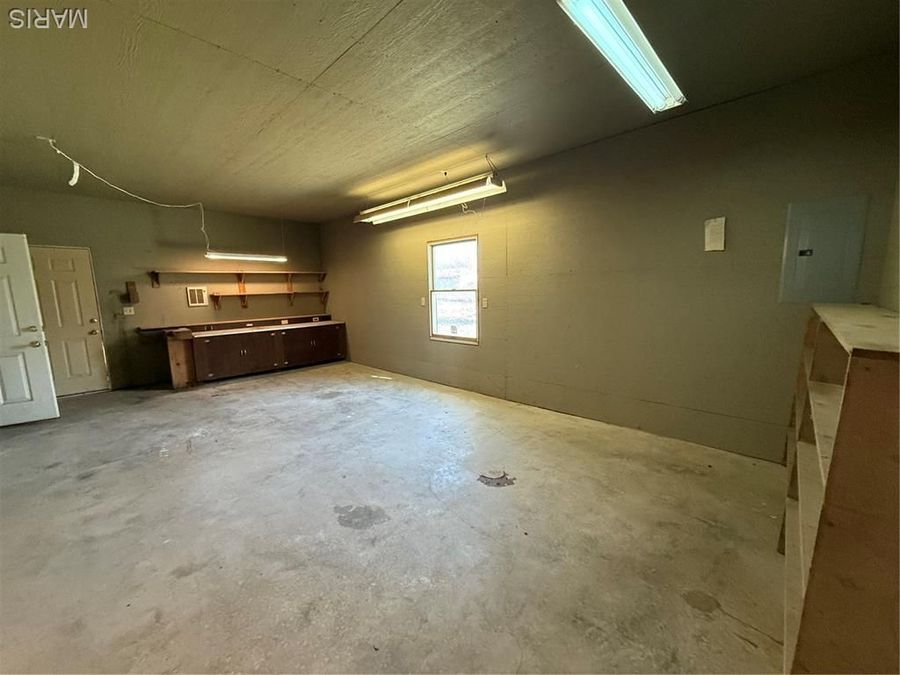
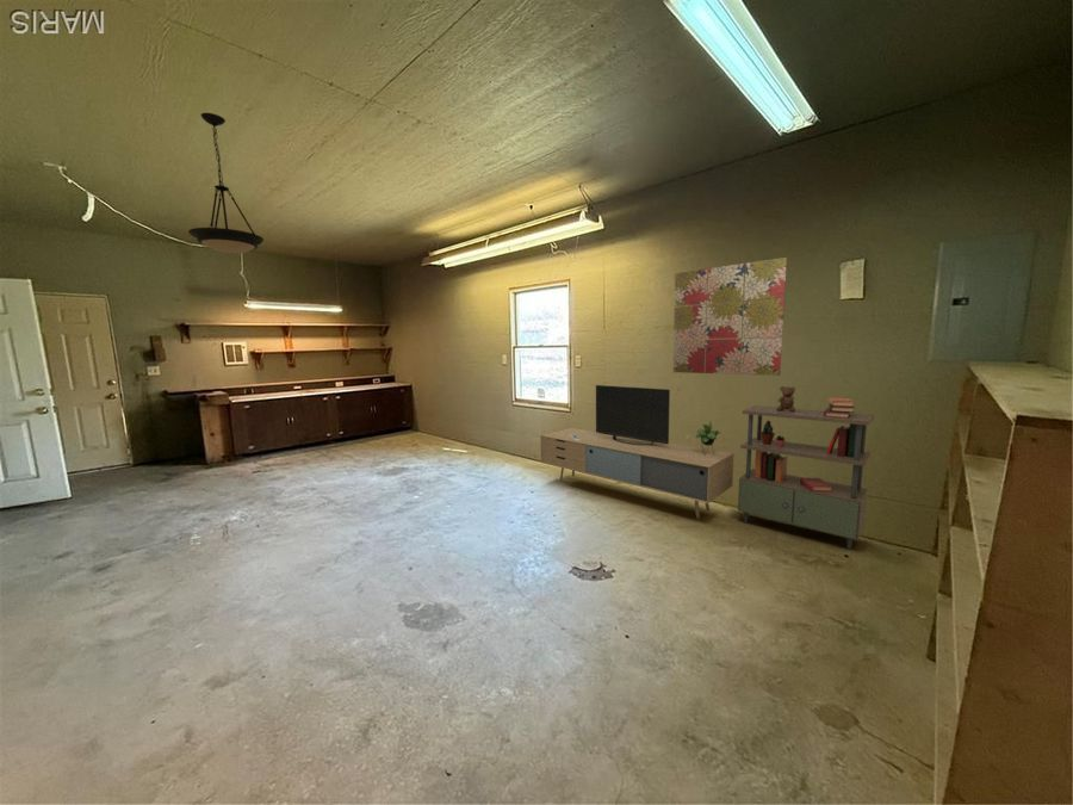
+ light fixture [187,112,265,254]
+ media console [539,384,734,519]
+ wall art [672,256,788,377]
+ shelving unit [737,385,875,551]
